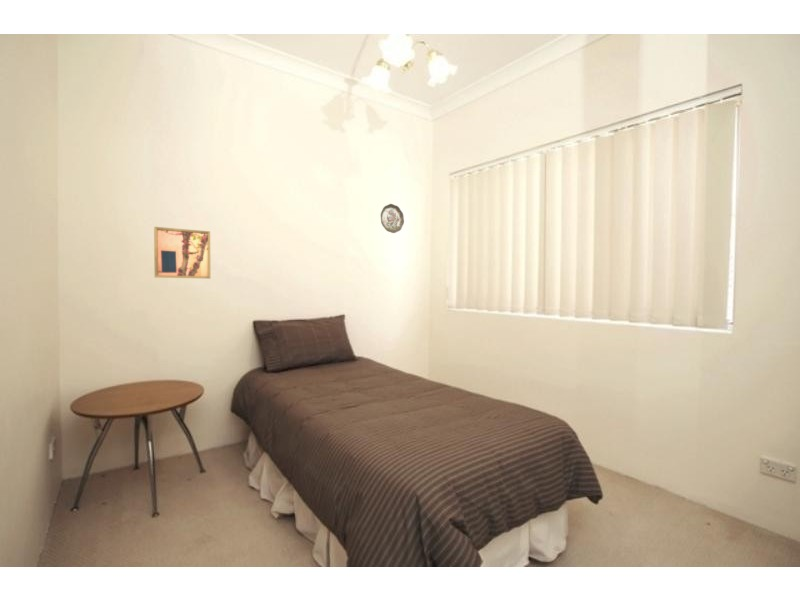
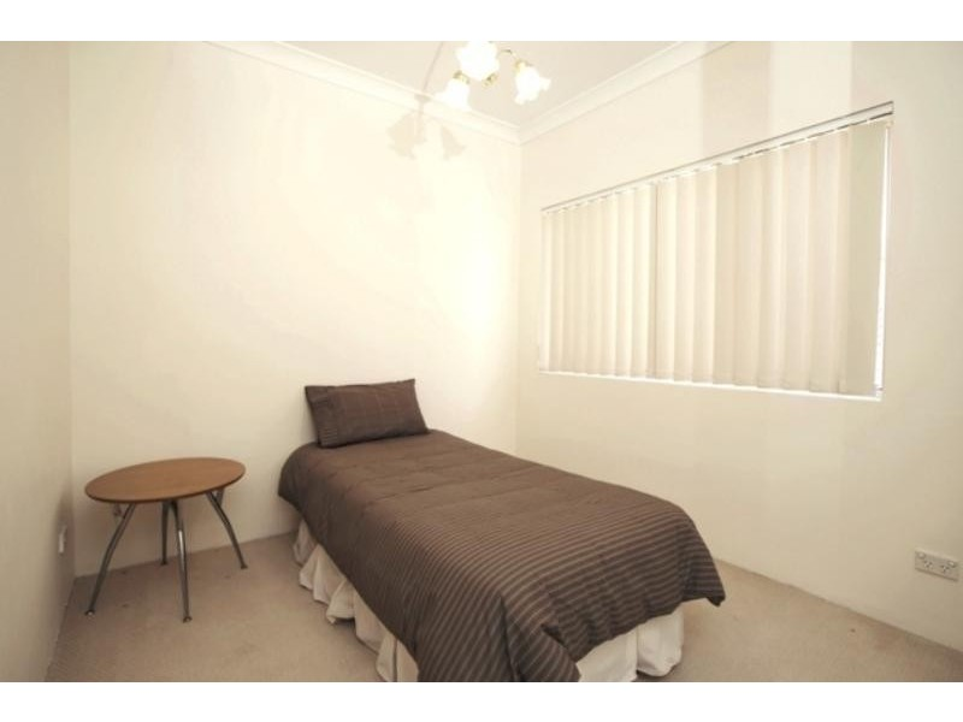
- decorative plate [380,203,405,234]
- wall art [153,226,211,280]
